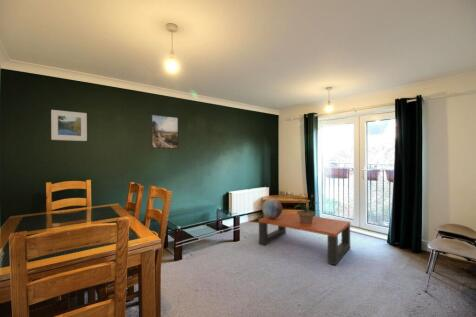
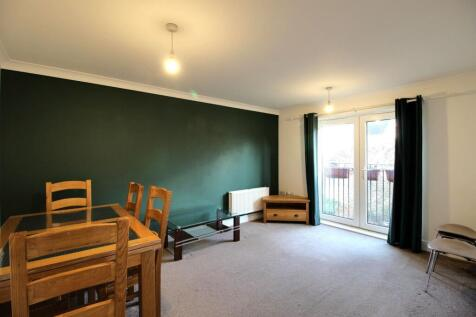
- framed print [150,113,180,150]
- coffee table [258,211,351,266]
- decorative sphere [261,197,283,219]
- potted plant [293,193,318,224]
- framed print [50,109,88,142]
